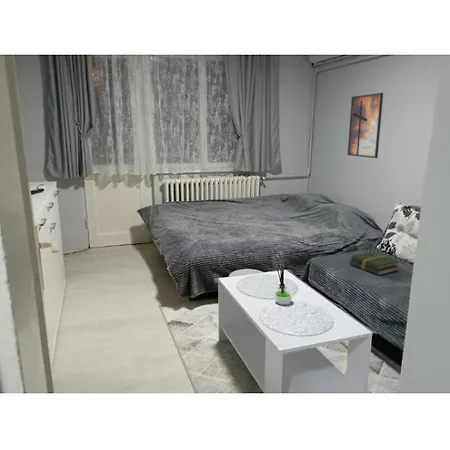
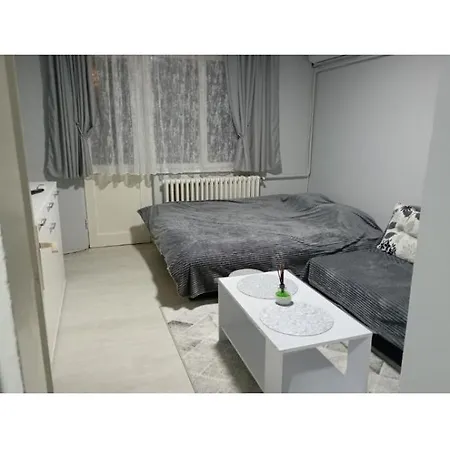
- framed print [347,92,384,159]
- book [349,251,400,276]
